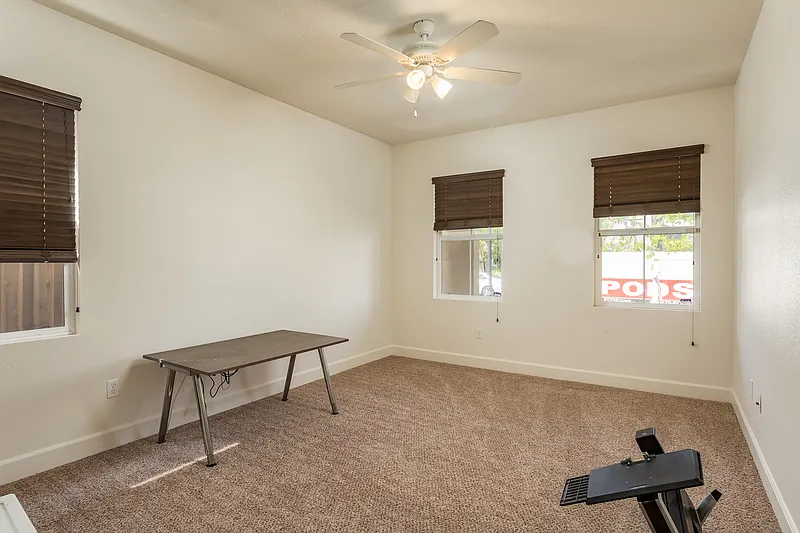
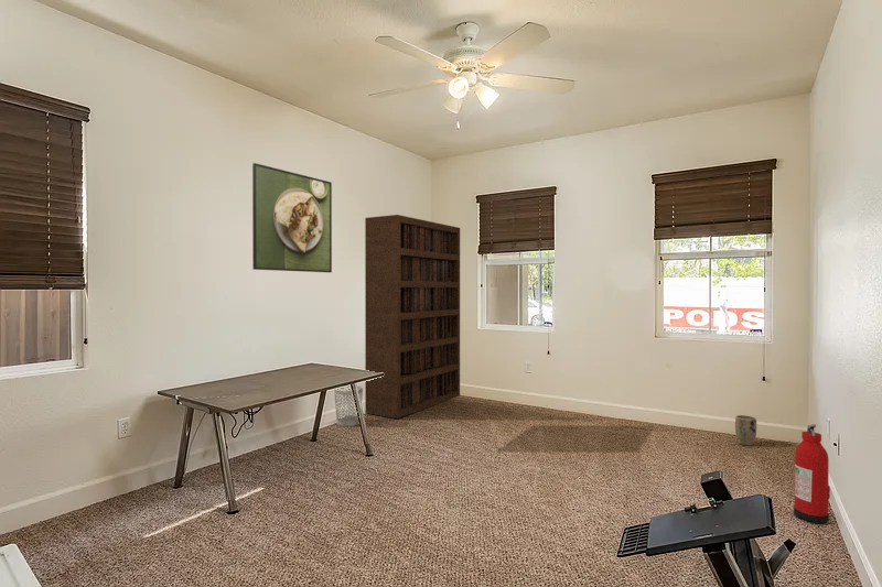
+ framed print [251,162,333,273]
+ fire extinguisher [793,423,831,525]
+ wastebasket [333,384,364,427]
+ bookcase [364,214,461,420]
+ plant pot [734,414,757,447]
